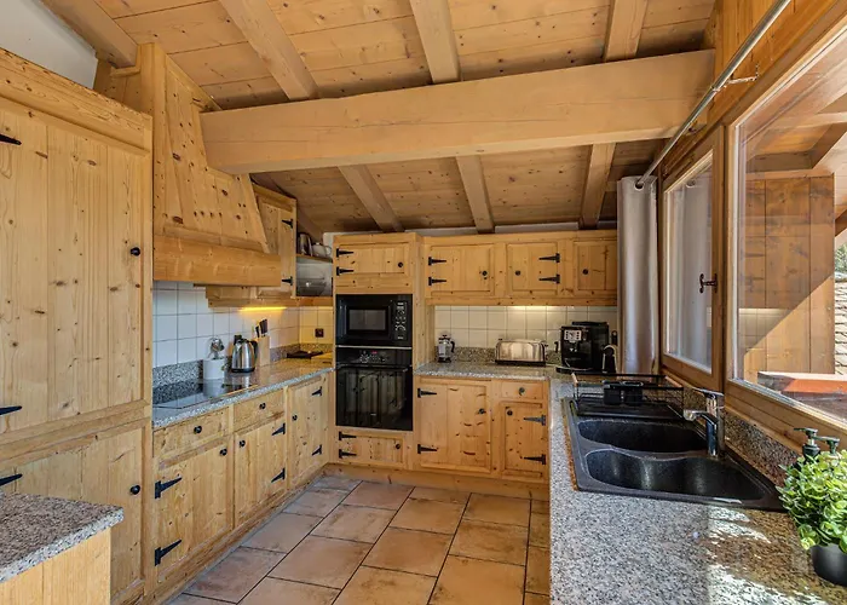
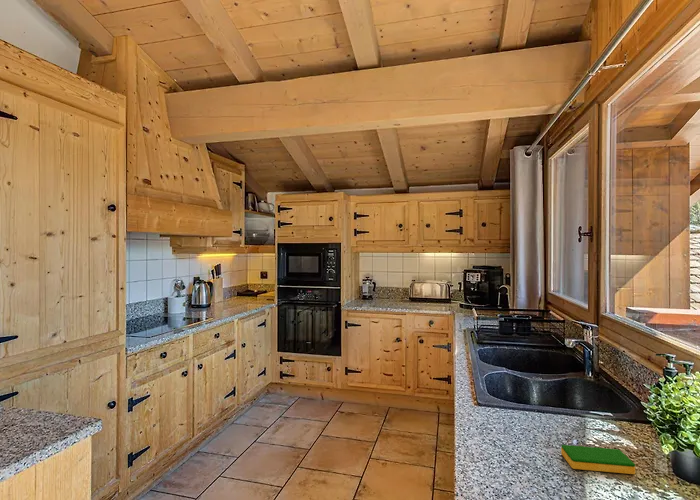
+ dish sponge [560,444,636,475]
